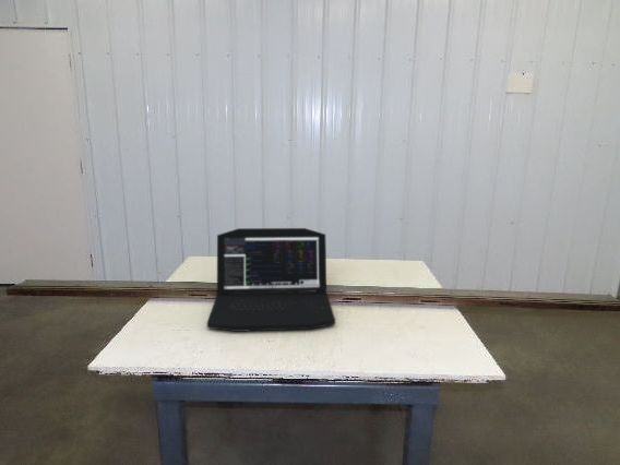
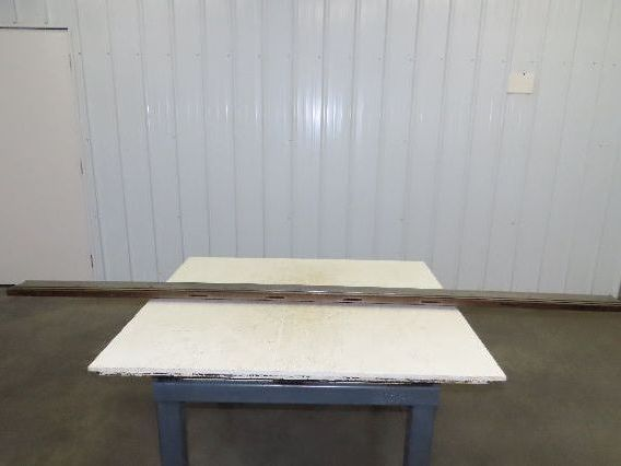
- laptop [206,227,336,333]
